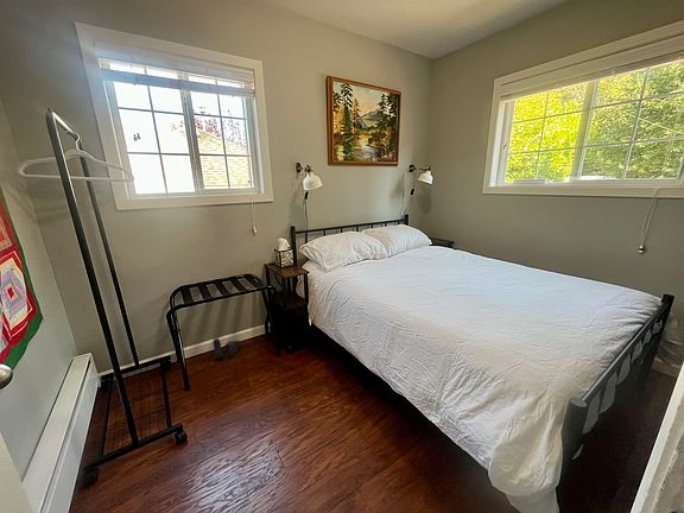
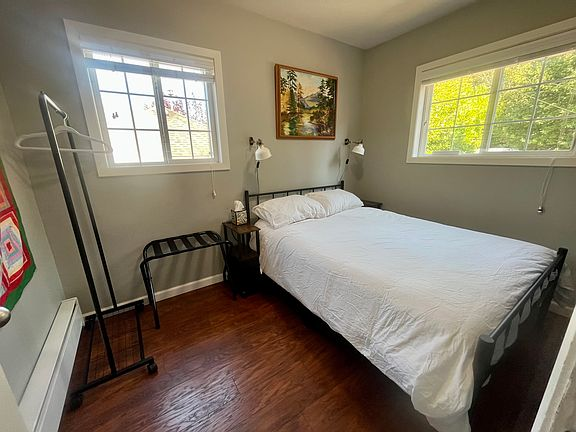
- boots [211,336,242,360]
